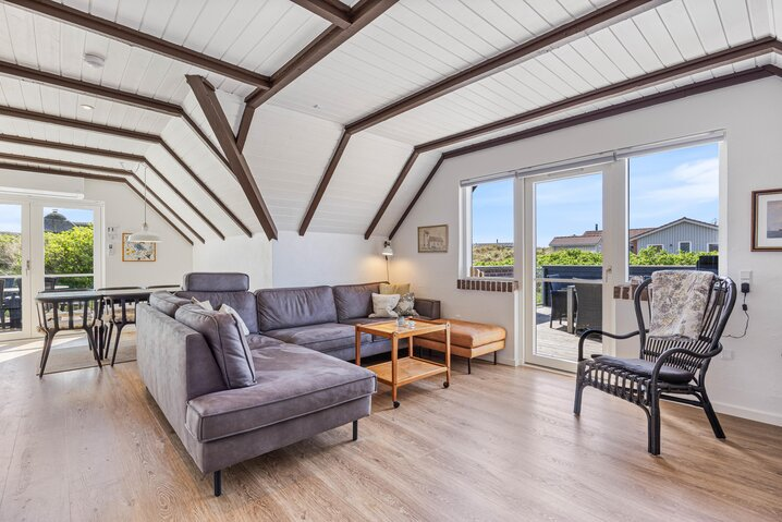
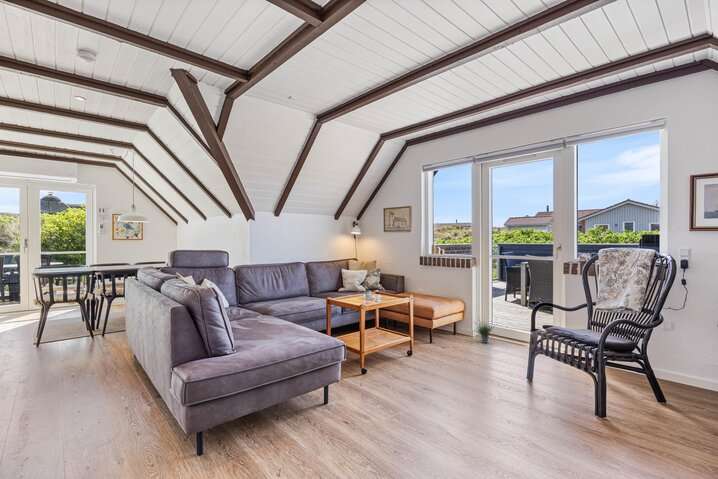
+ potted plant [472,314,497,344]
